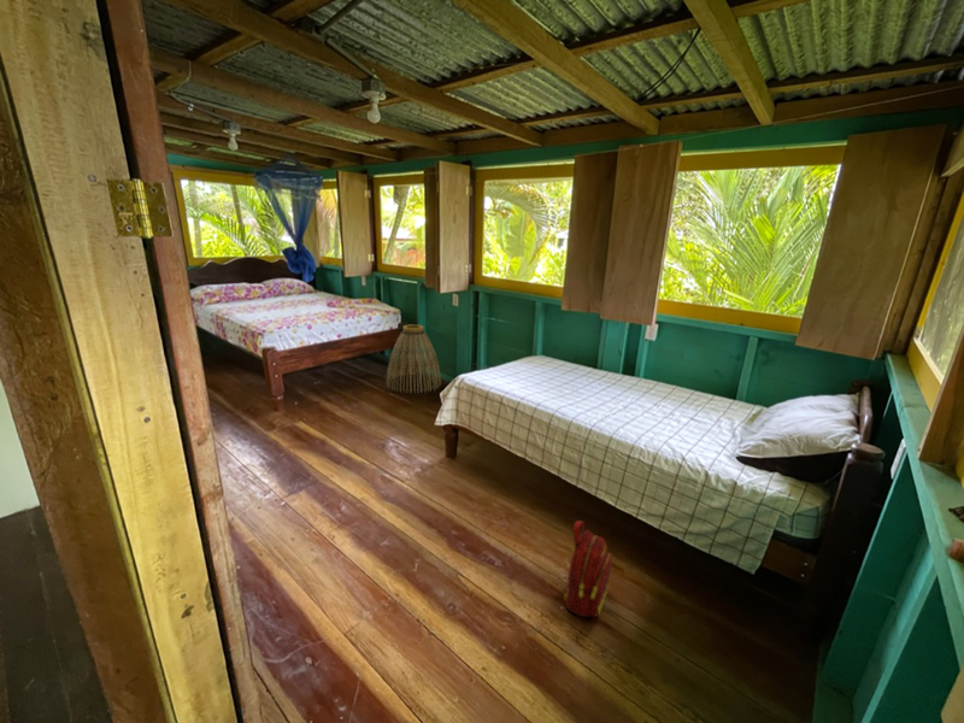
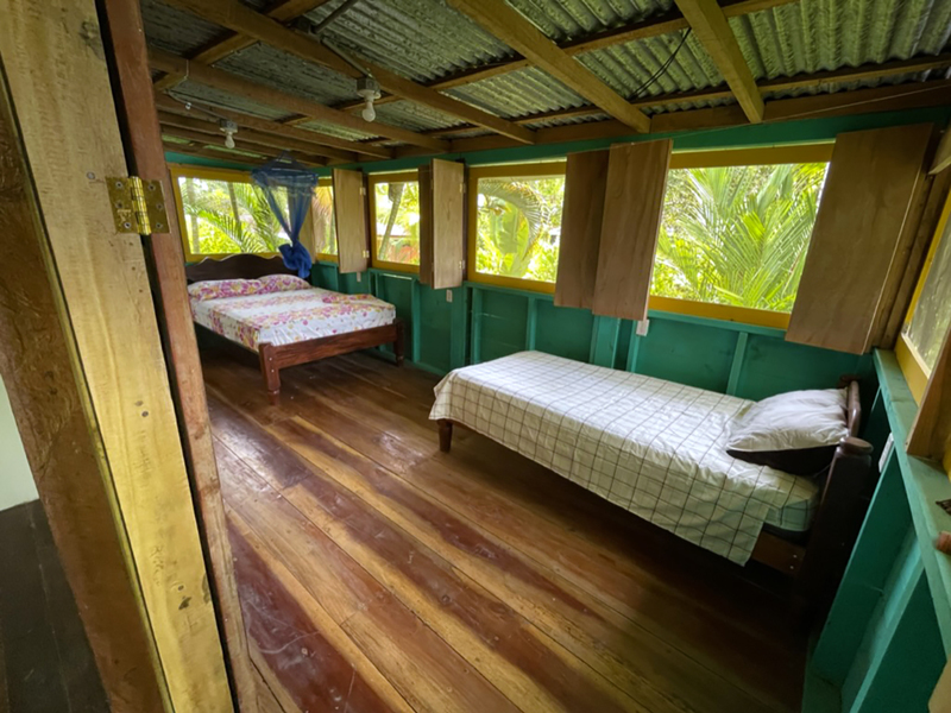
- backpack [563,519,613,619]
- basket [384,324,442,395]
